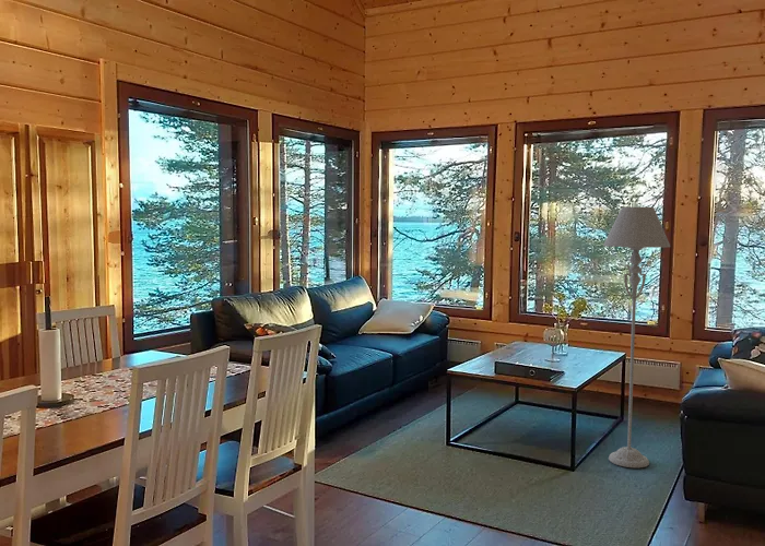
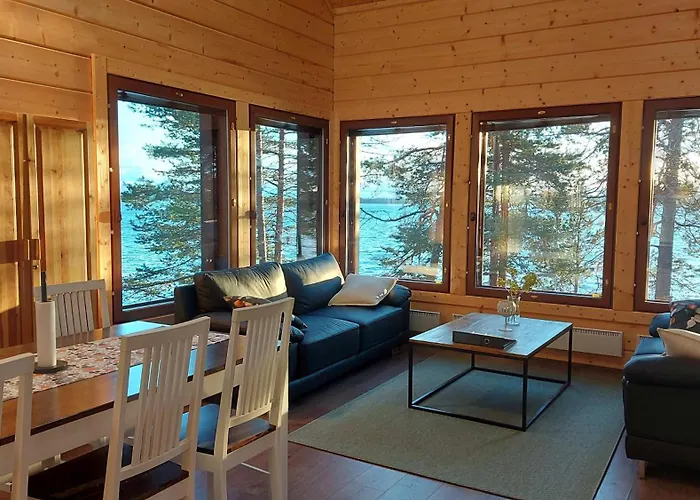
- floor lamp [602,206,671,468]
